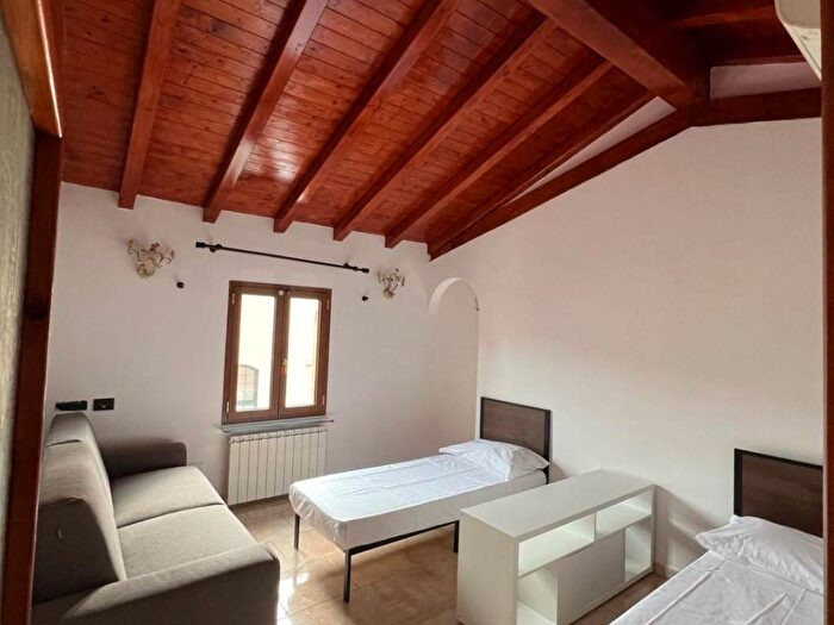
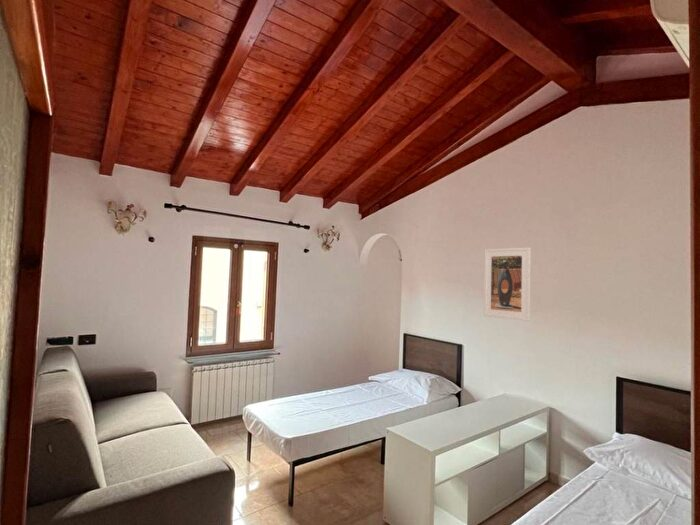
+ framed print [483,246,532,322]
